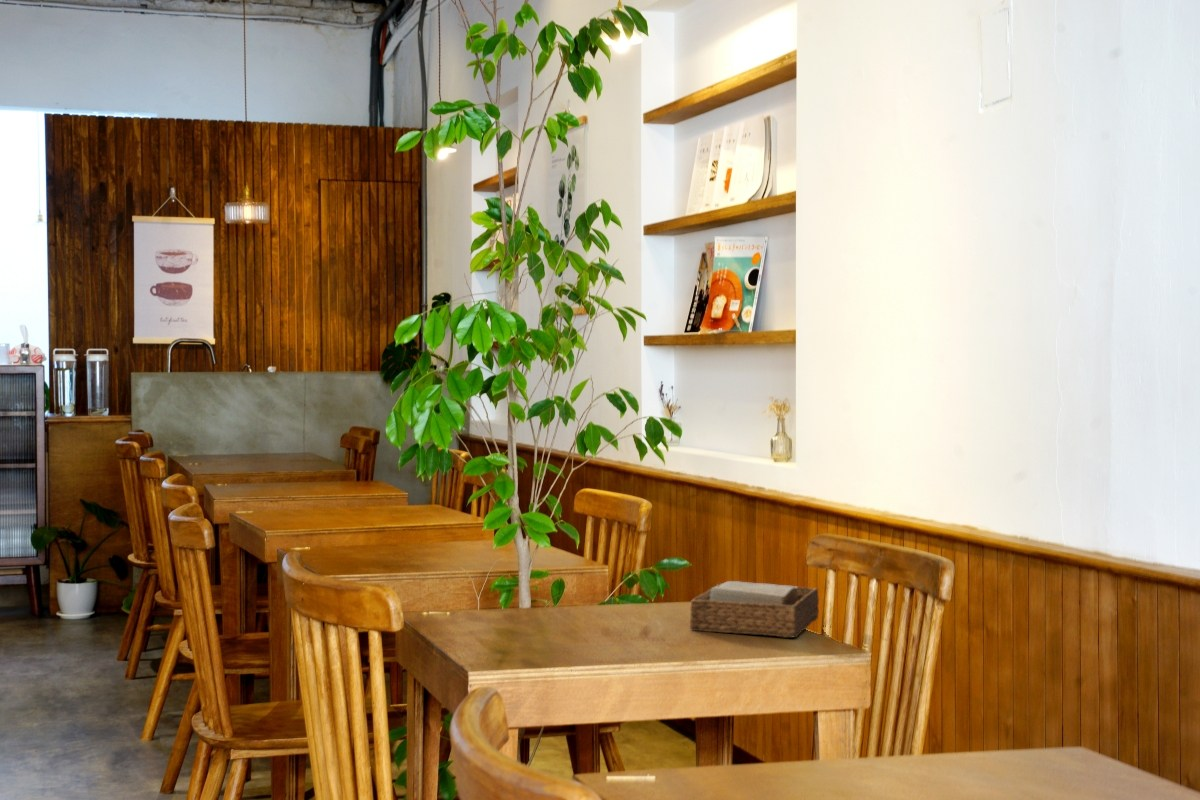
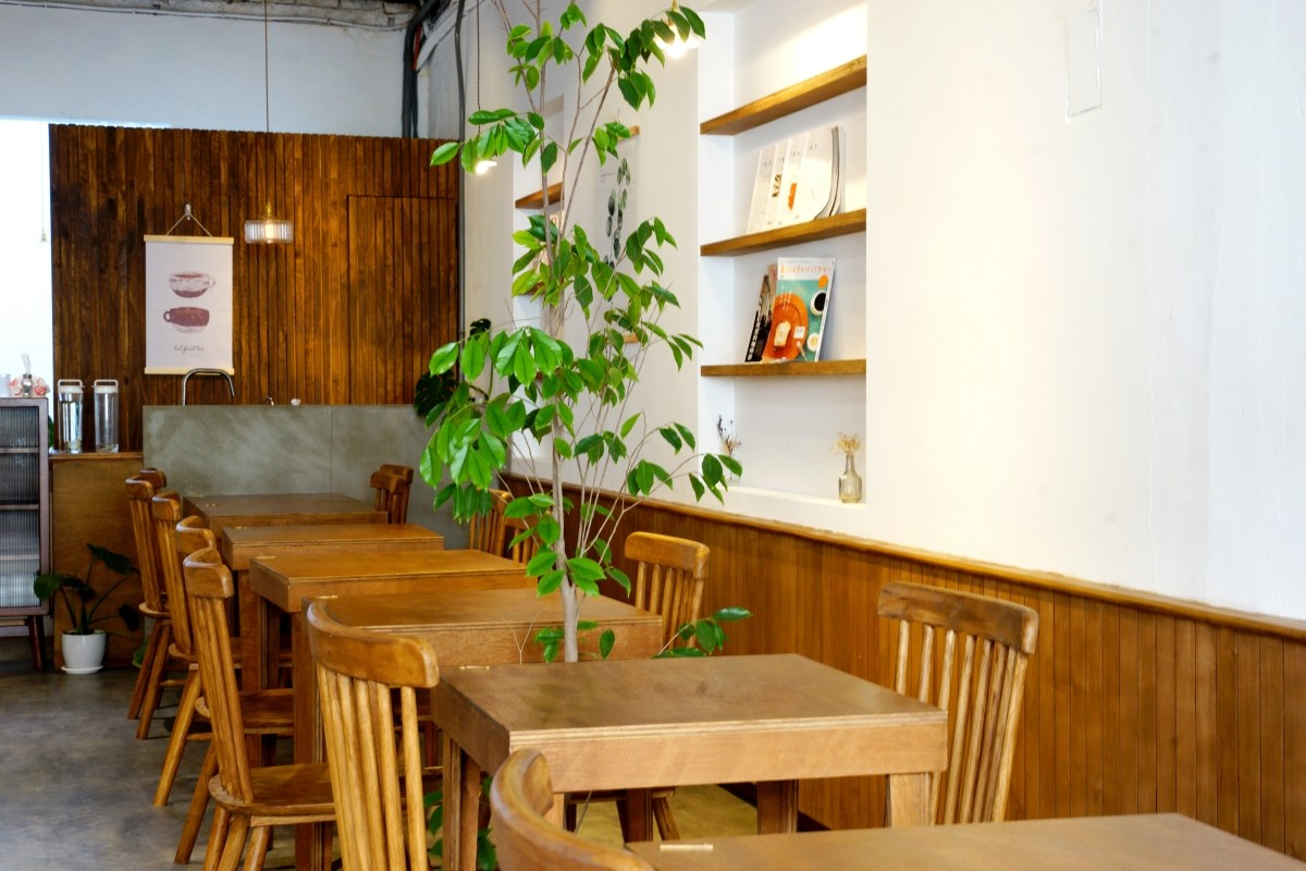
- napkin holder [689,580,820,639]
